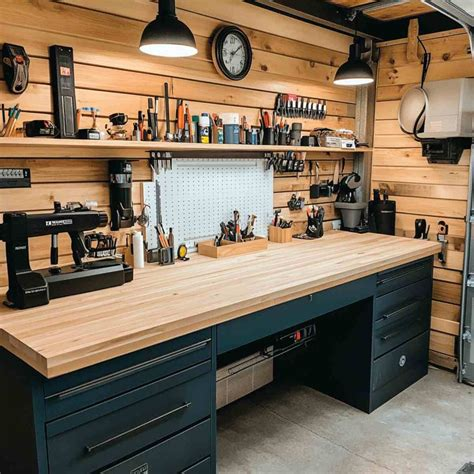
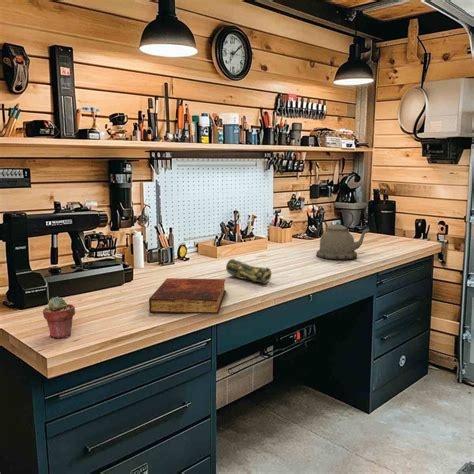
+ kettle [316,209,371,261]
+ pencil case [225,258,272,285]
+ potted succulent [42,296,76,339]
+ book [148,277,227,315]
